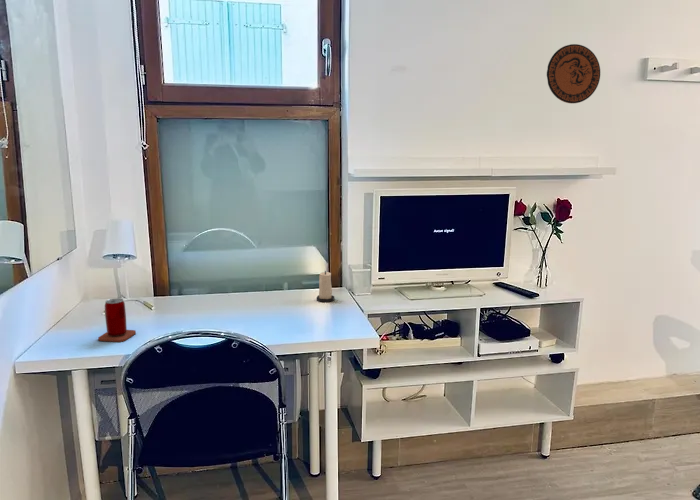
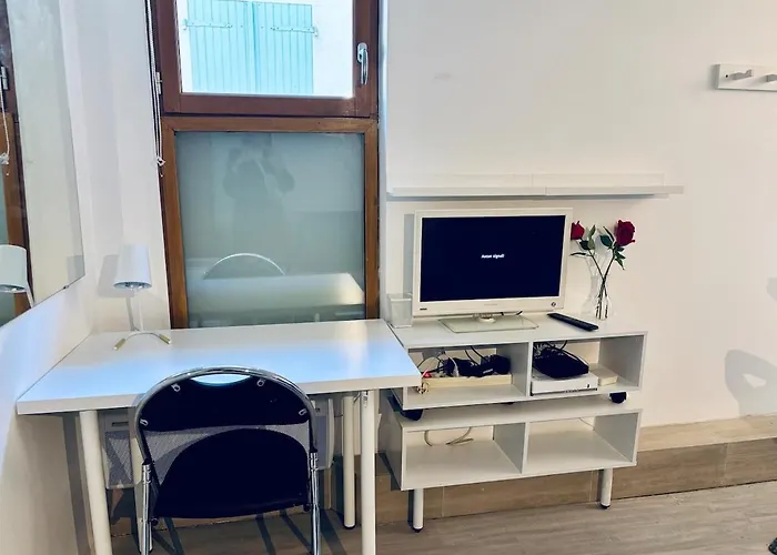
- decorative plate [546,43,601,104]
- beer can [97,297,137,343]
- candle [316,270,335,303]
